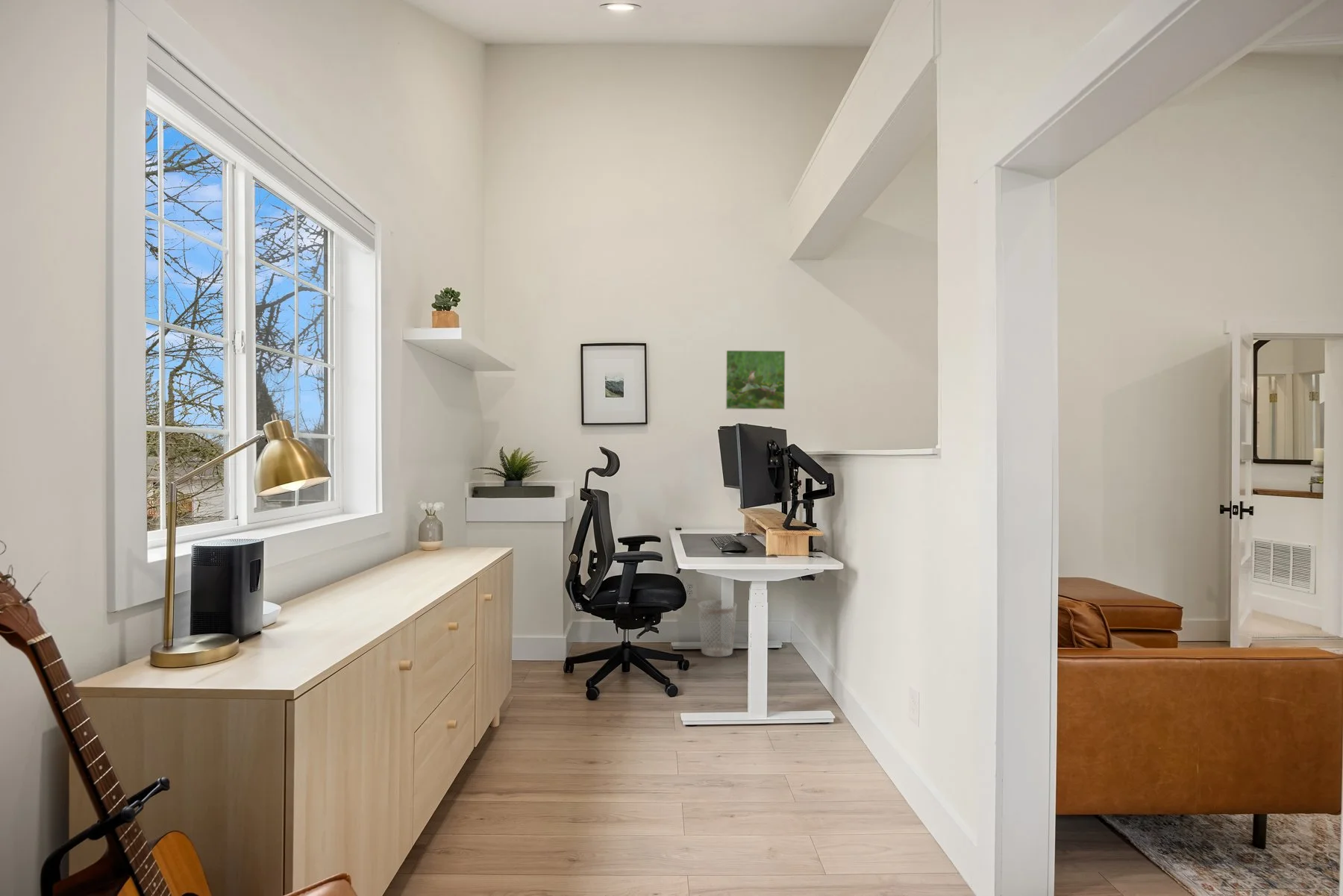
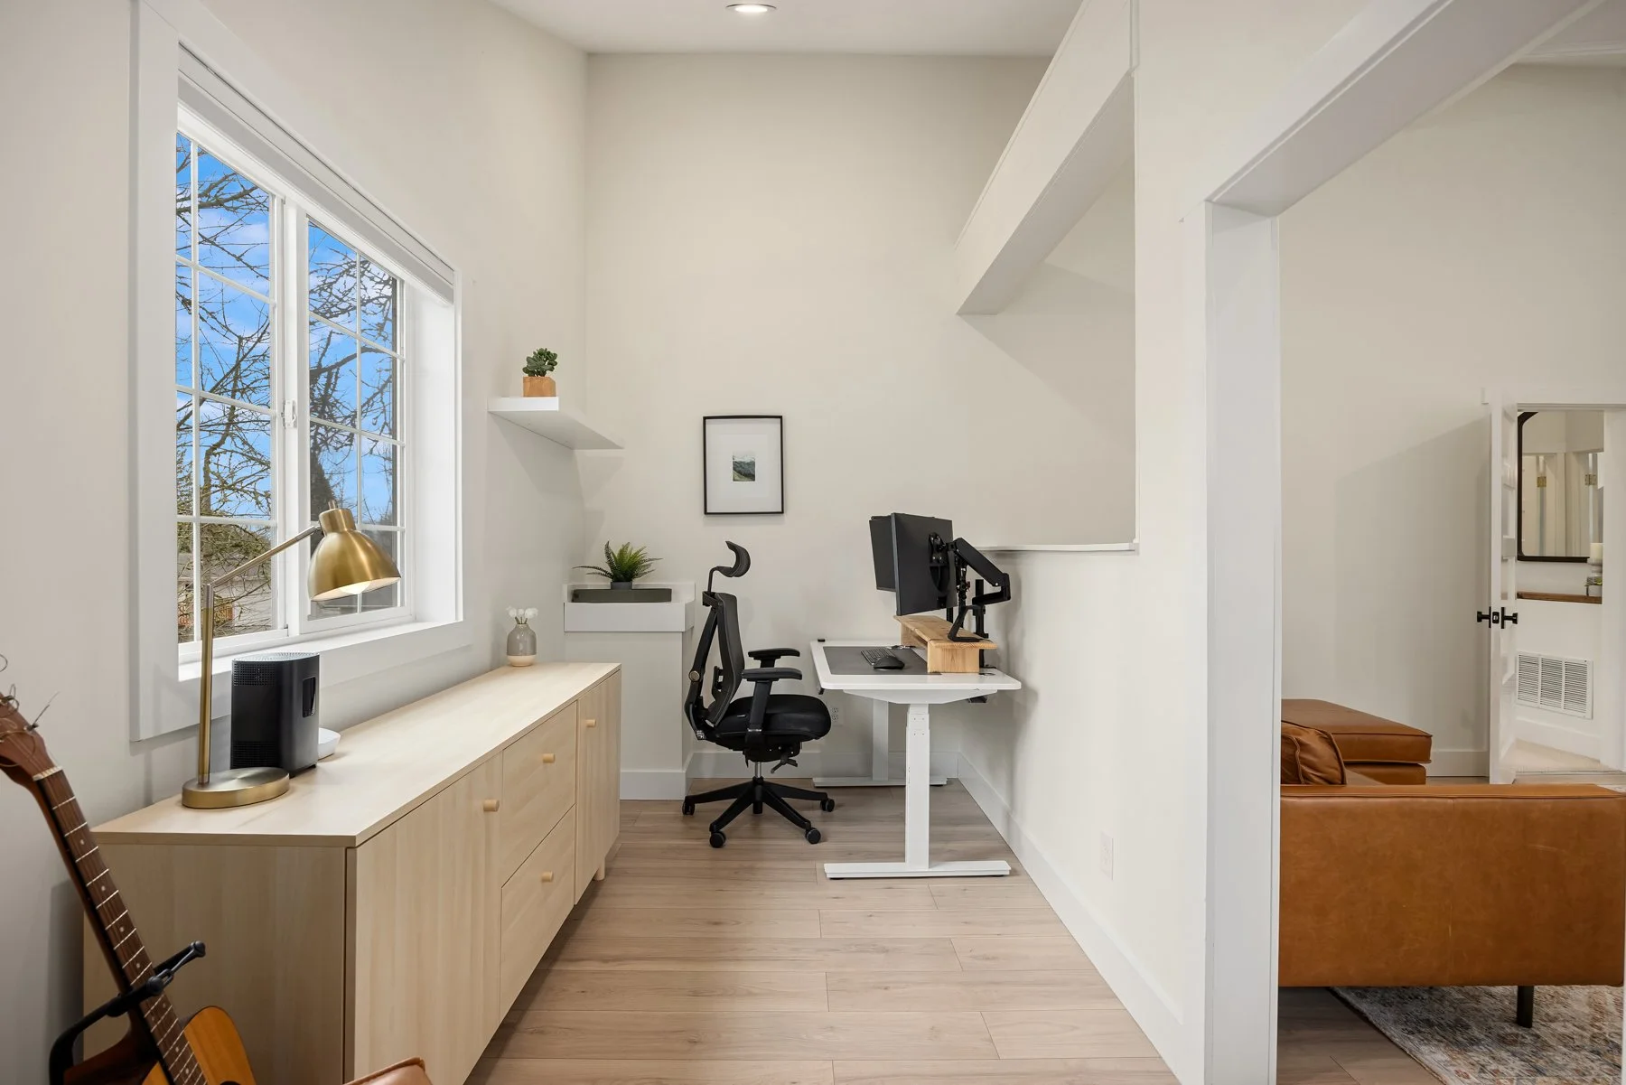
- wastebasket [697,599,737,658]
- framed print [724,349,786,410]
